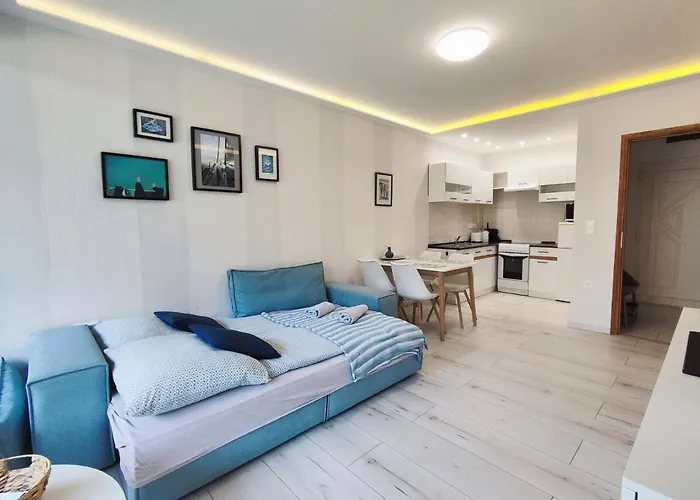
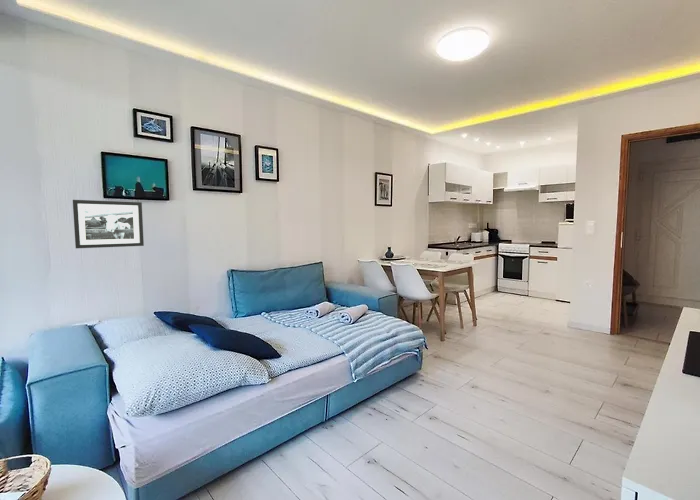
+ picture frame [72,199,145,249]
